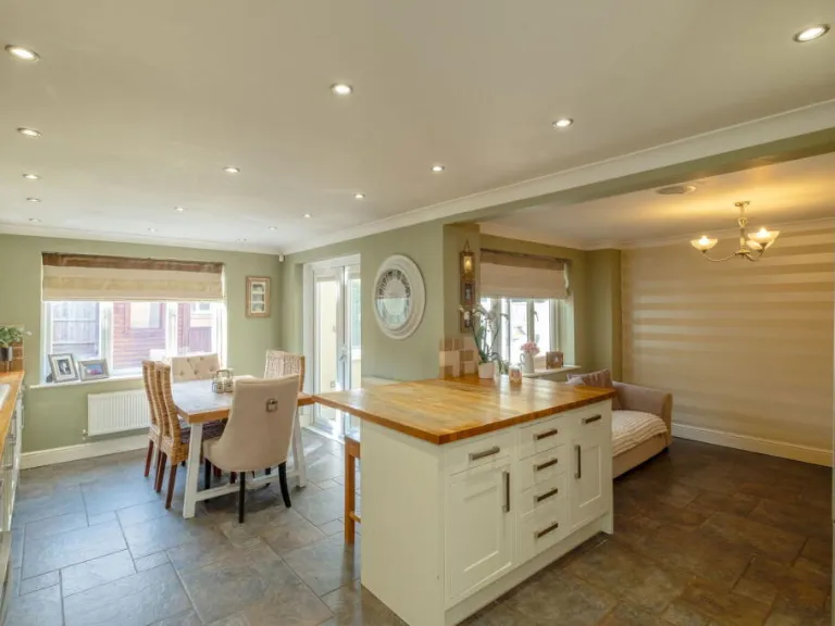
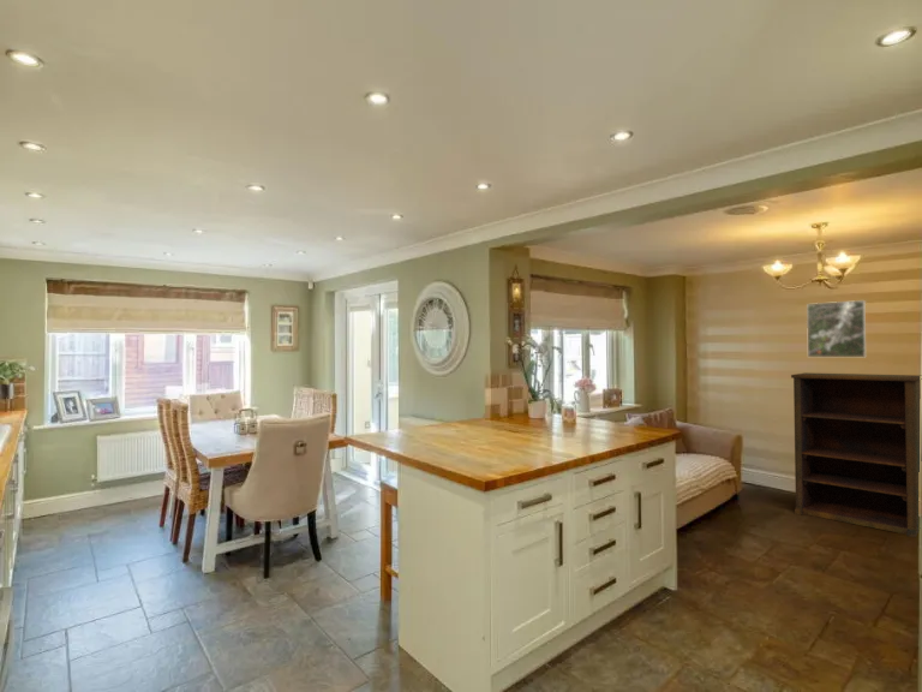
+ shelving unit [790,371,921,539]
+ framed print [806,299,867,358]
